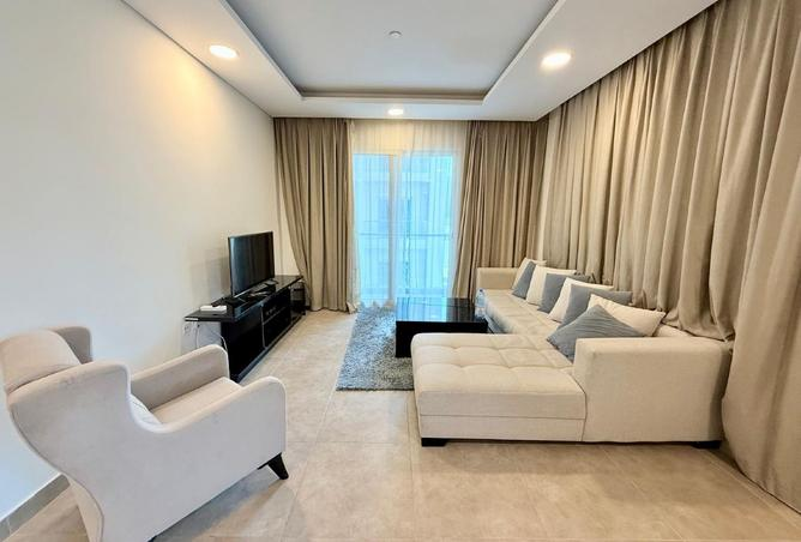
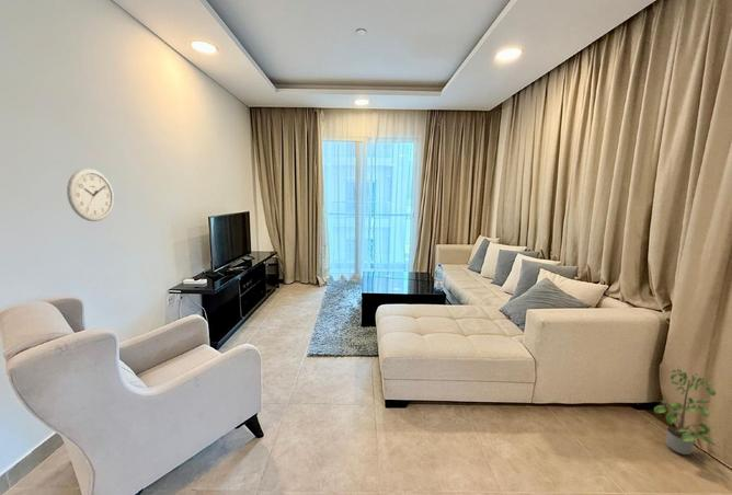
+ potted plant [653,367,717,456]
+ wall clock [66,168,115,222]
